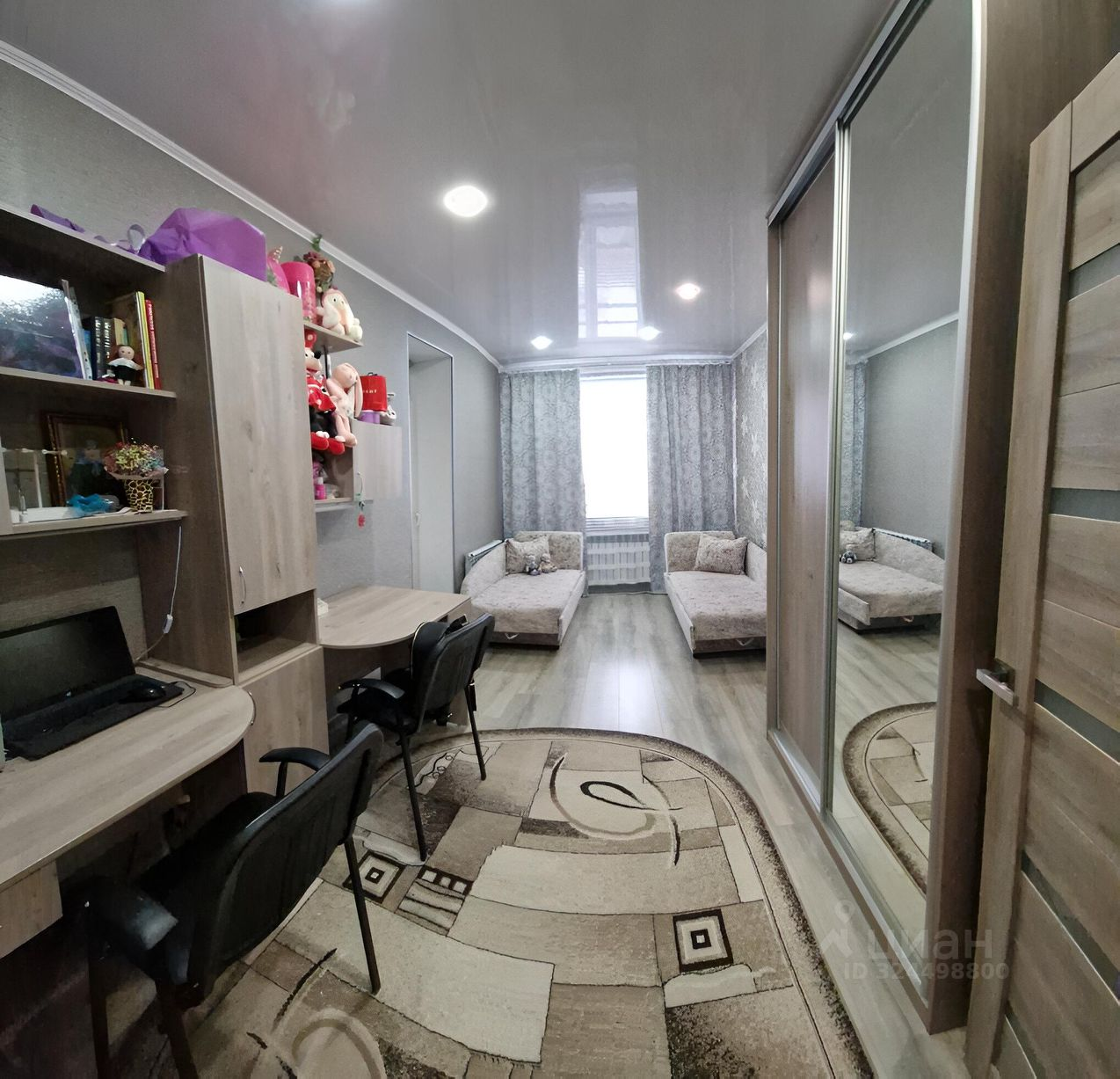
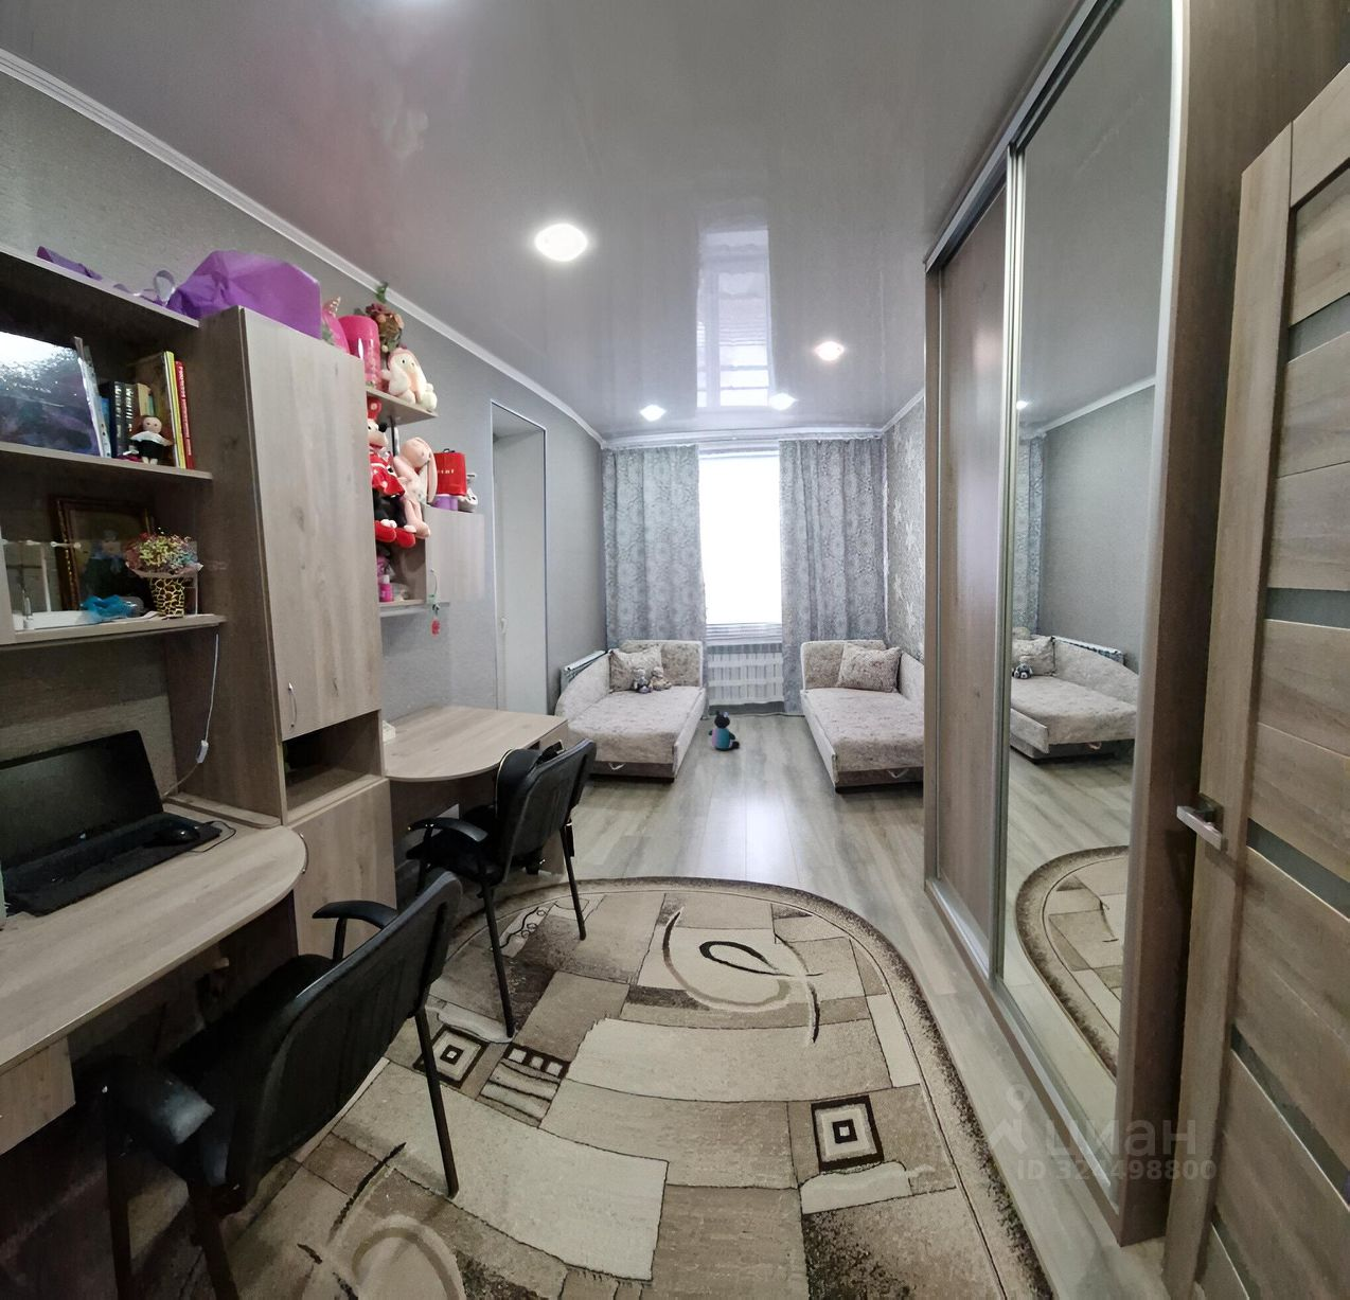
+ stuffed toy [708,710,741,751]
